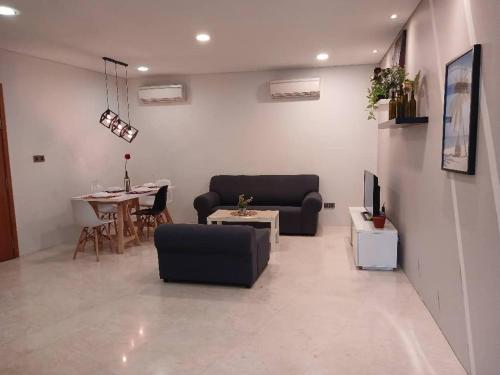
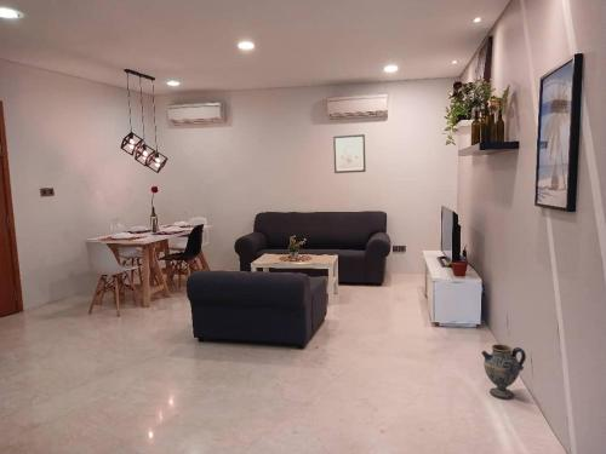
+ wall art [332,133,367,174]
+ ceramic jug [481,343,527,400]
